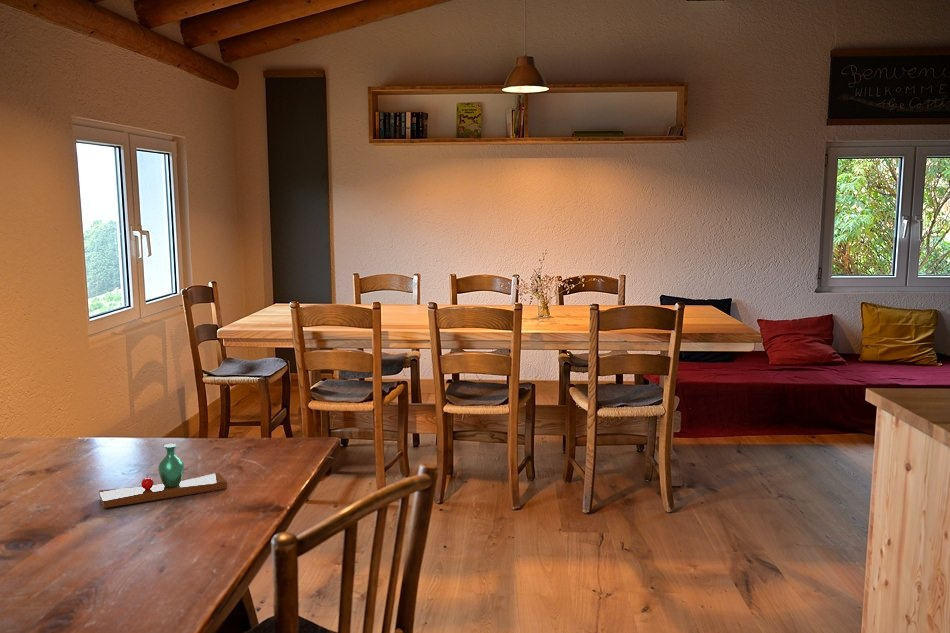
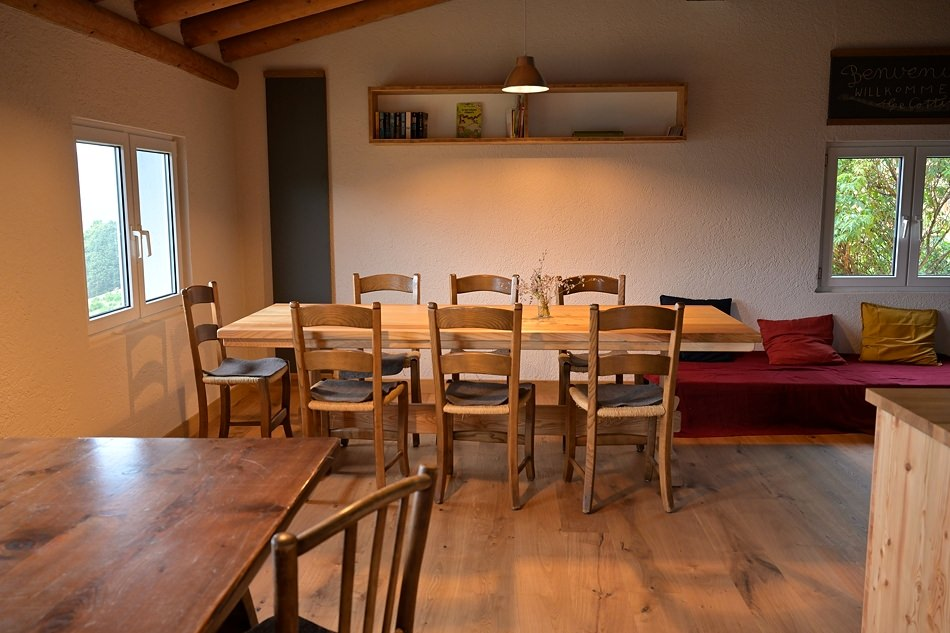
- vase [98,443,228,509]
